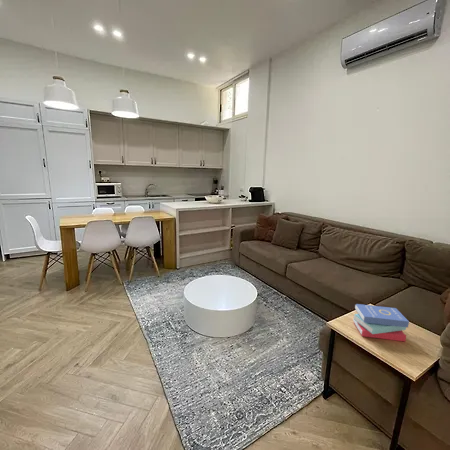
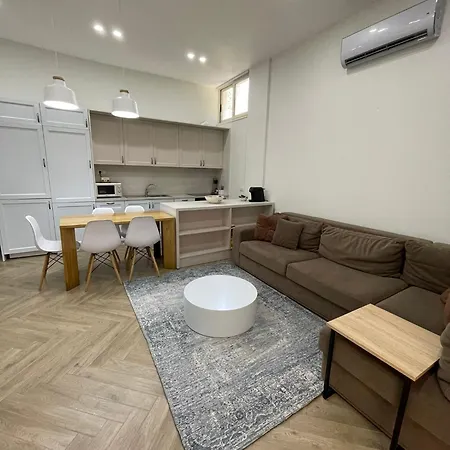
- book [352,303,410,343]
